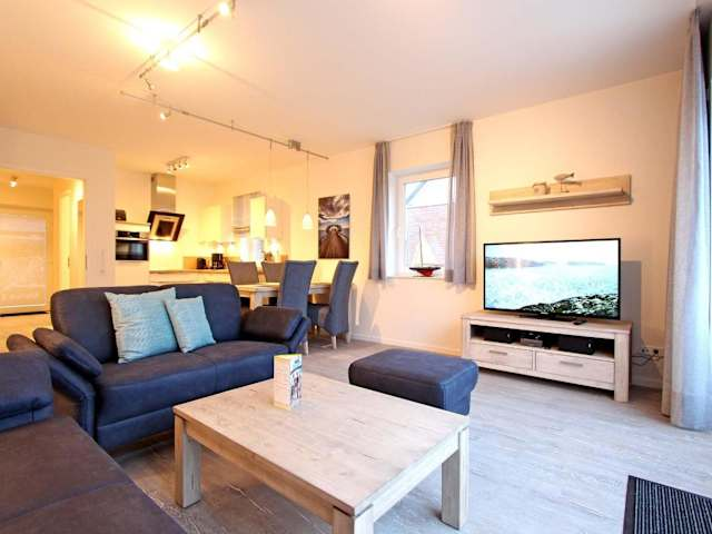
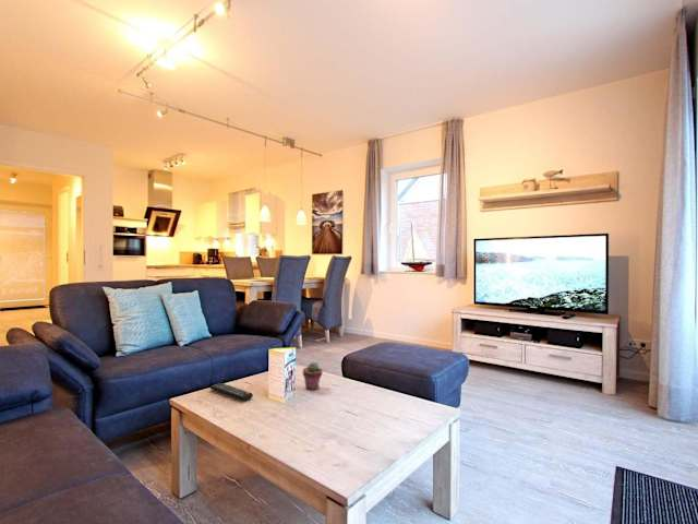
+ remote control [208,382,254,402]
+ potted succulent [302,361,324,391]
